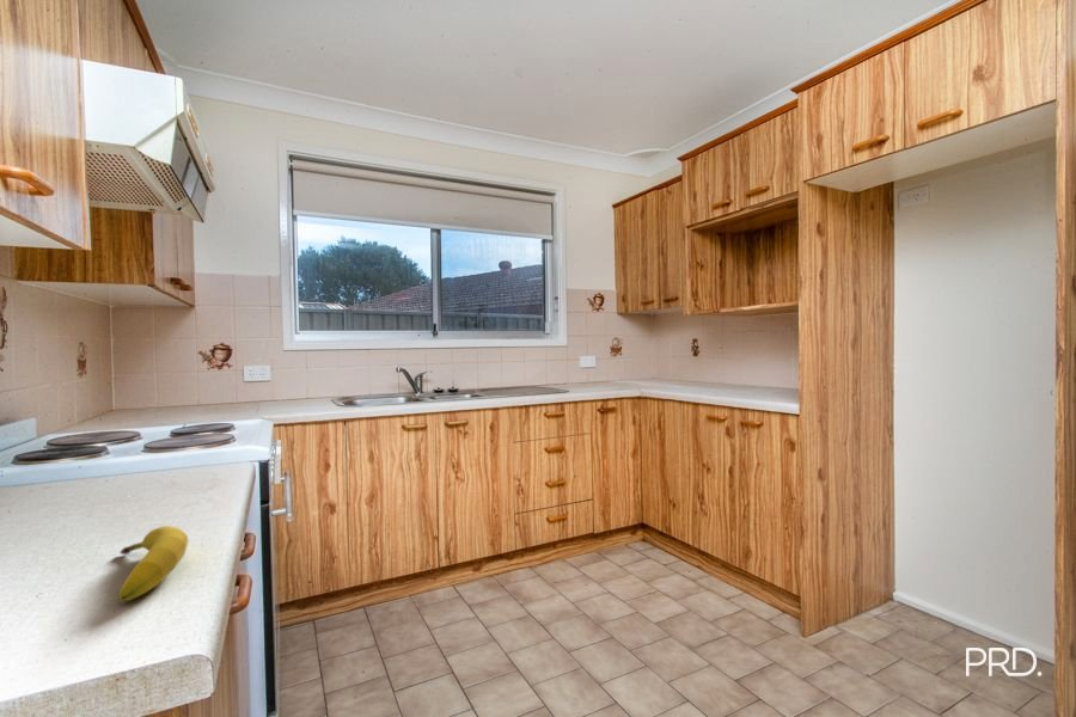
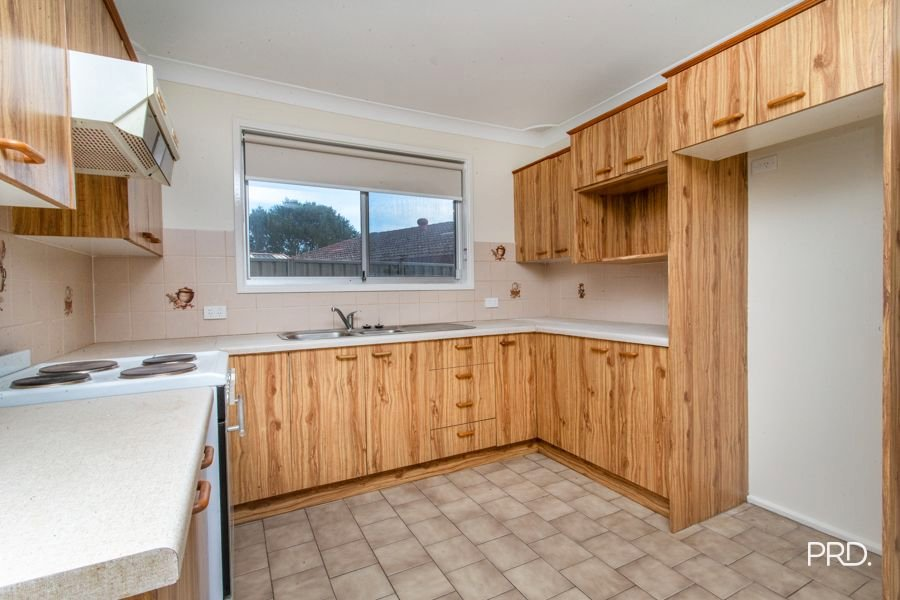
- fruit [117,525,190,602]
